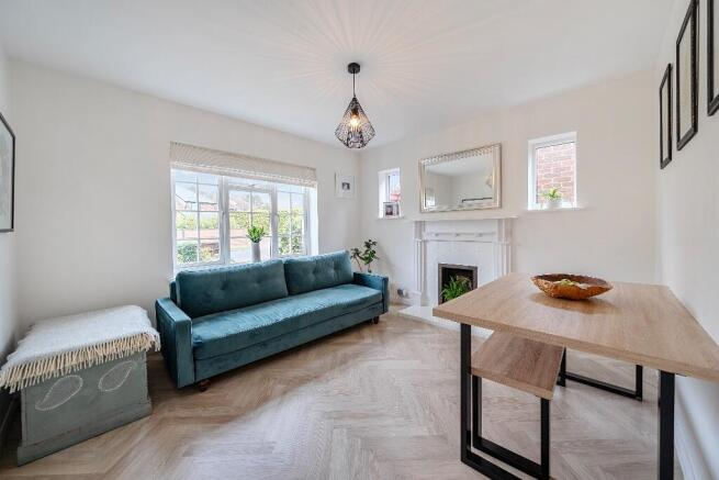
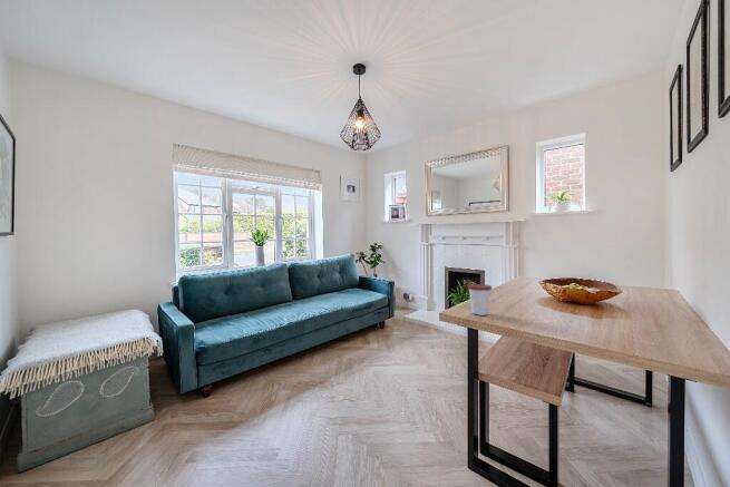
+ cup [467,277,493,316]
